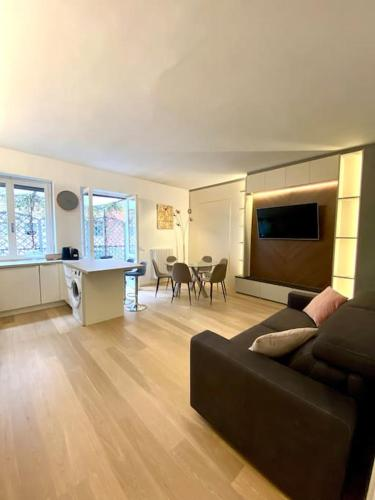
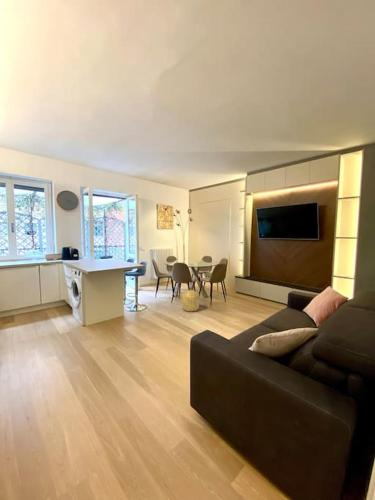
+ basket [181,289,200,313]
